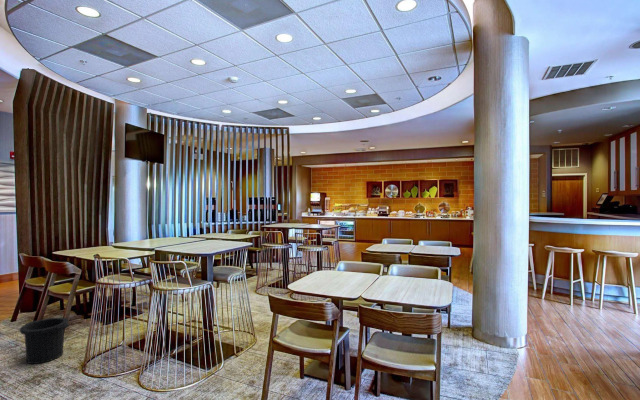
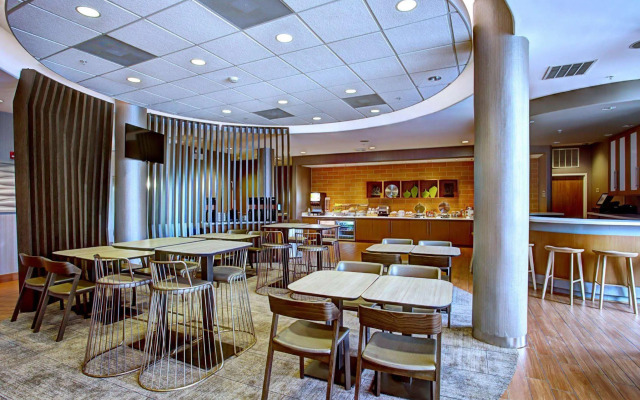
- trash can [19,317,70,365]
